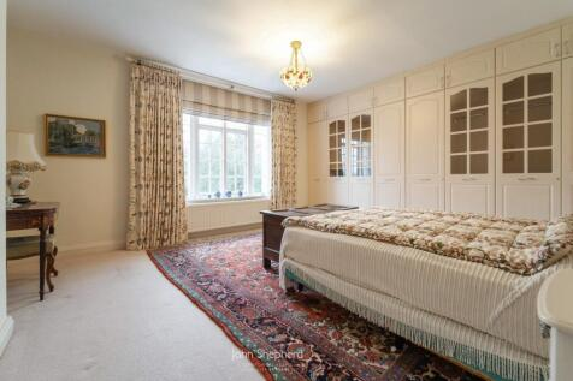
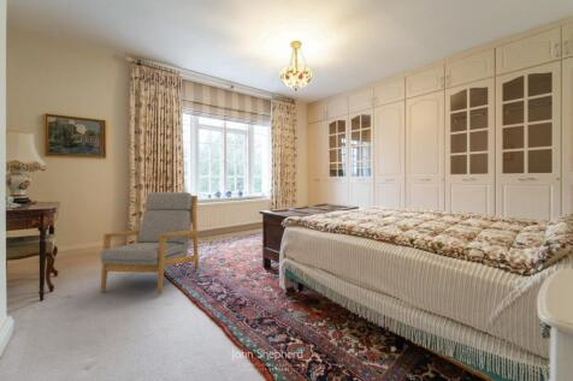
+ armchair [99,191,200,296]
